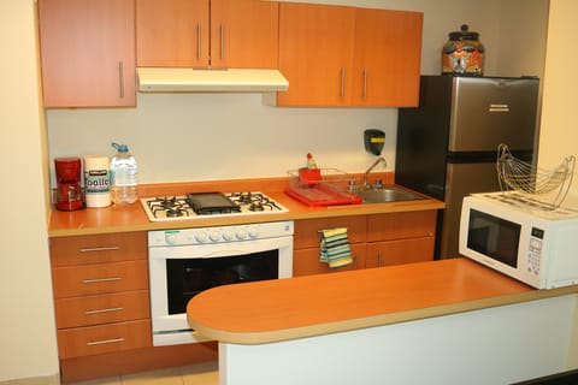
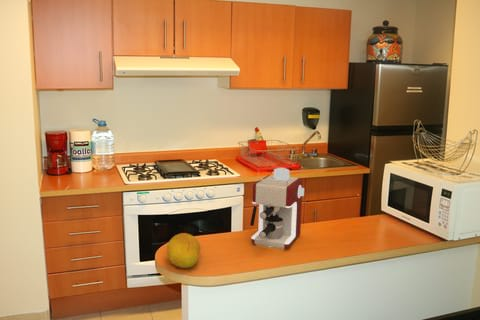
+ coffee maker [249,167,305,250]
+ fruit [166,232,202,269]
